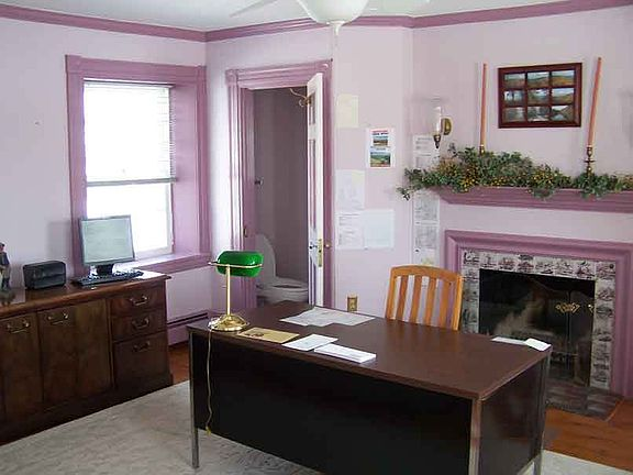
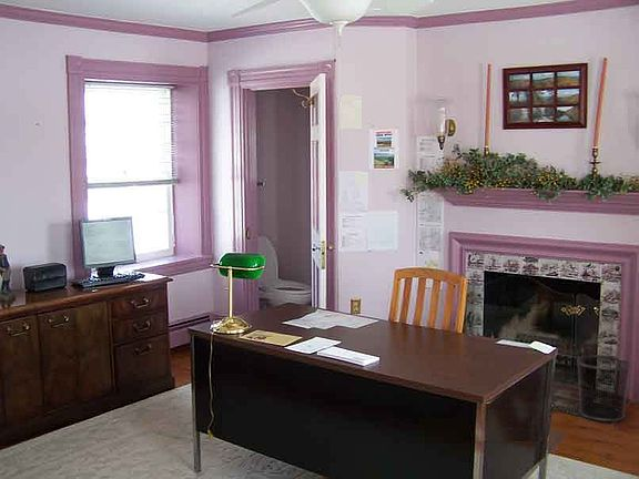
+ waste bin [576,354,632,422]
